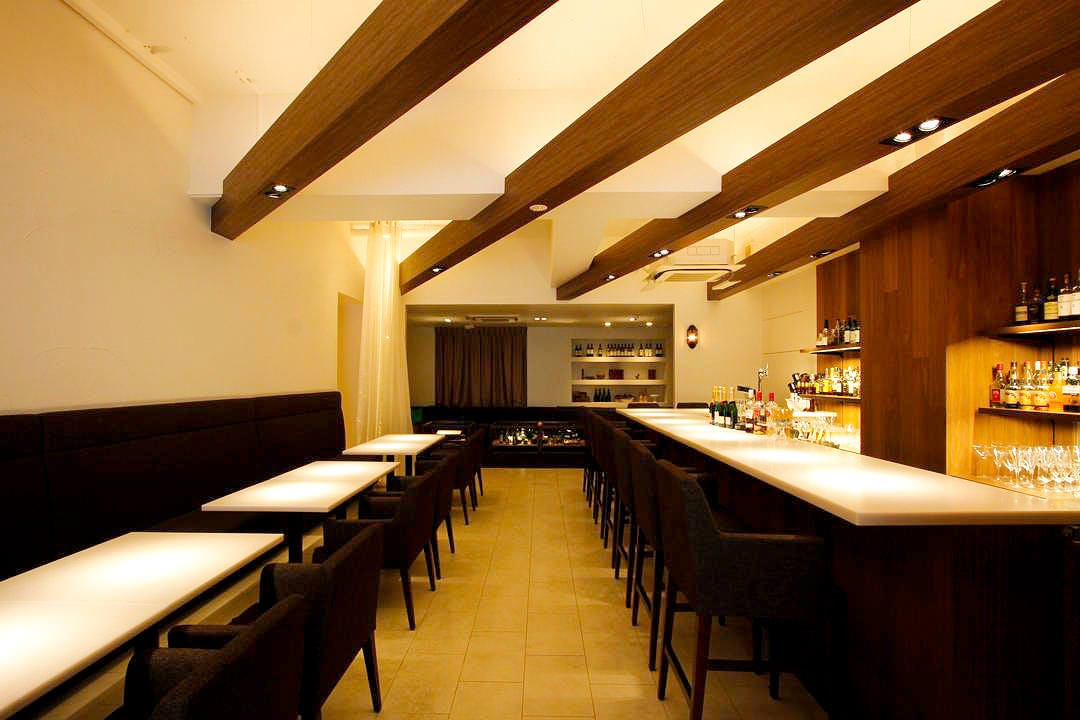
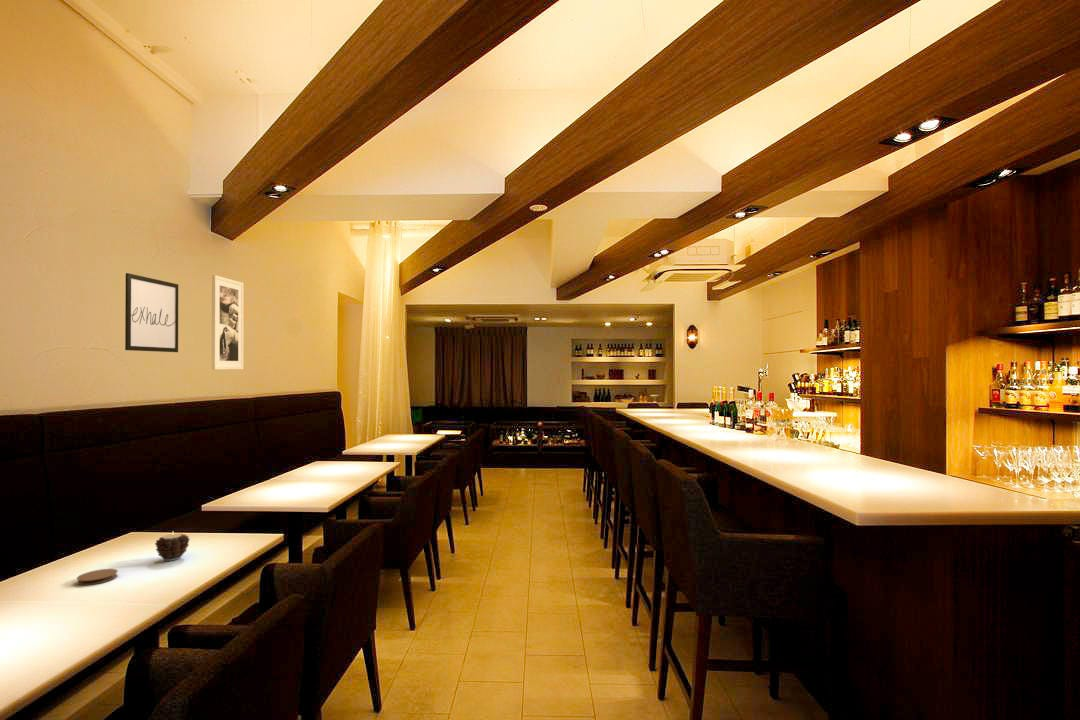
+ candle [154,532,191,562]
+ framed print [211,274,244,371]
+ wall art [124,272,179,353]
+ coaster [76,568,119,586]
